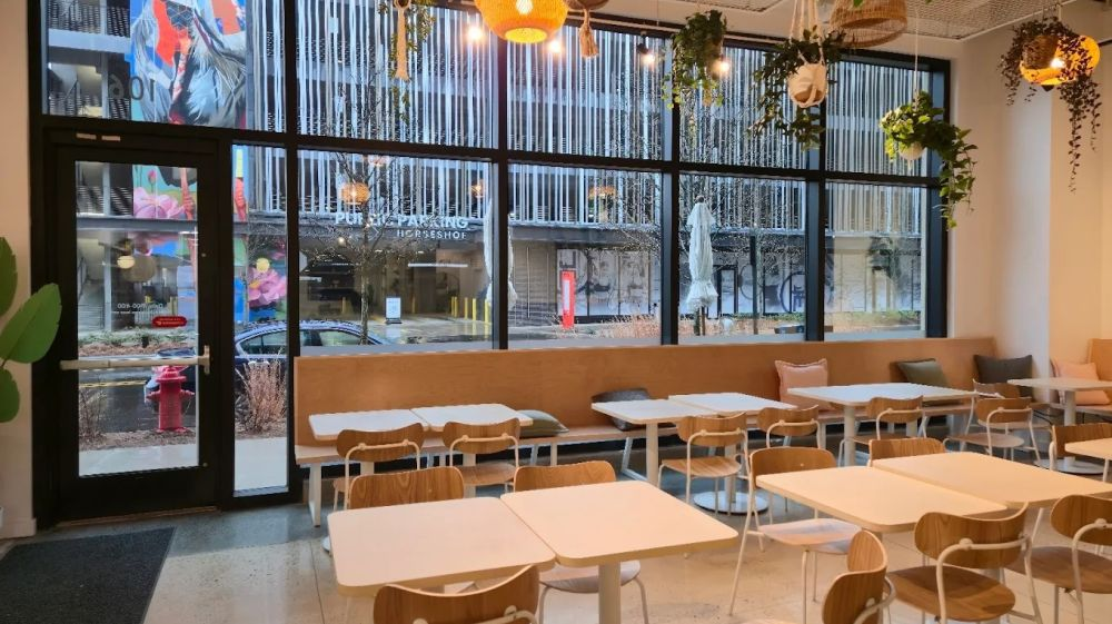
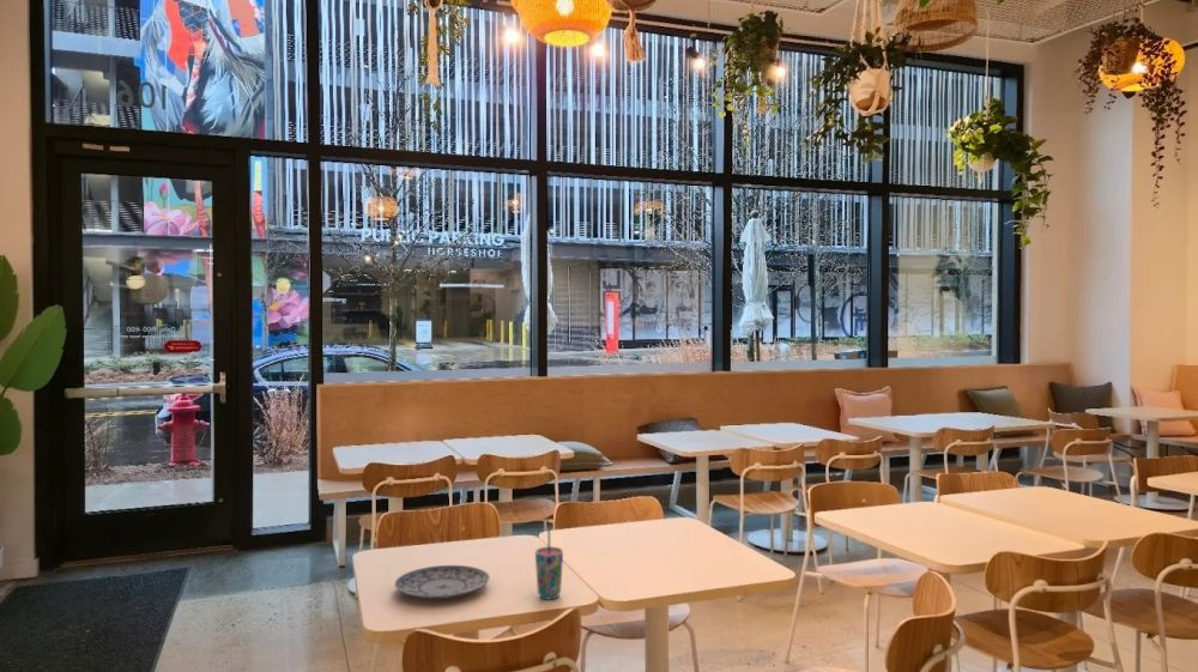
+ cup [534,527,564,600]
+ plate [394,564,490,600]
